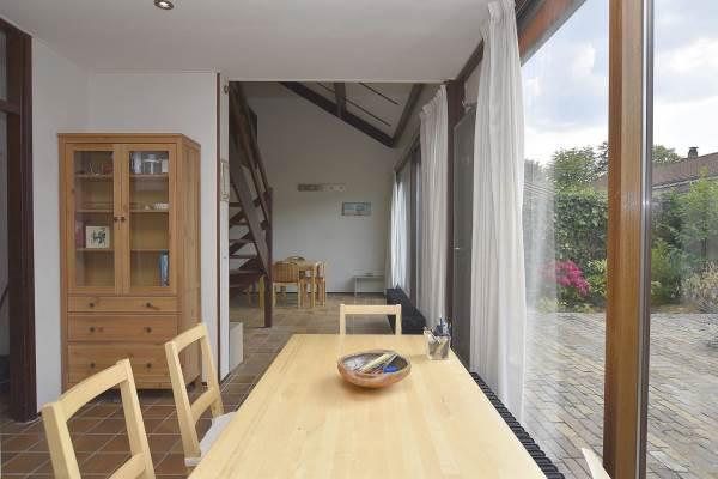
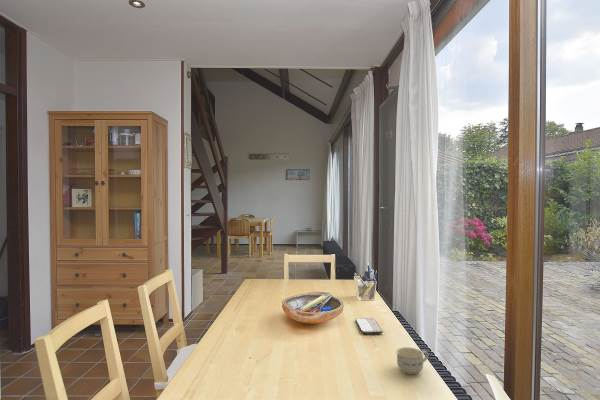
+ smartphone [355,317,384,335]
+ cup [395,346,429,375]
